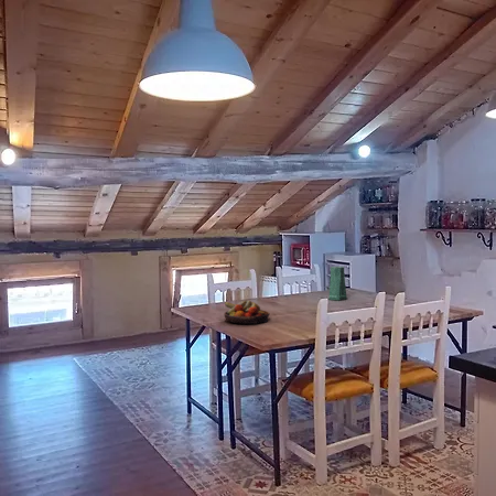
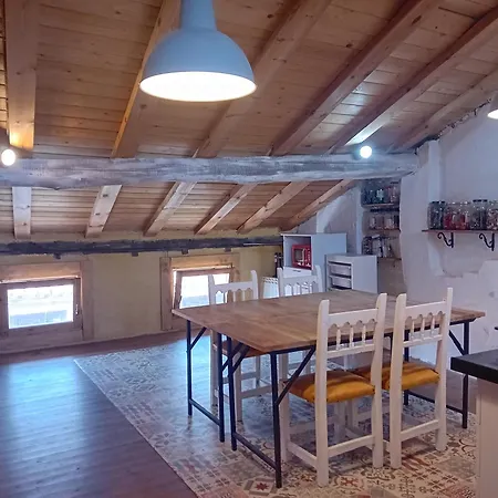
- fruit bowl [223,300,271,325]
- vase [327,266,348,301]
